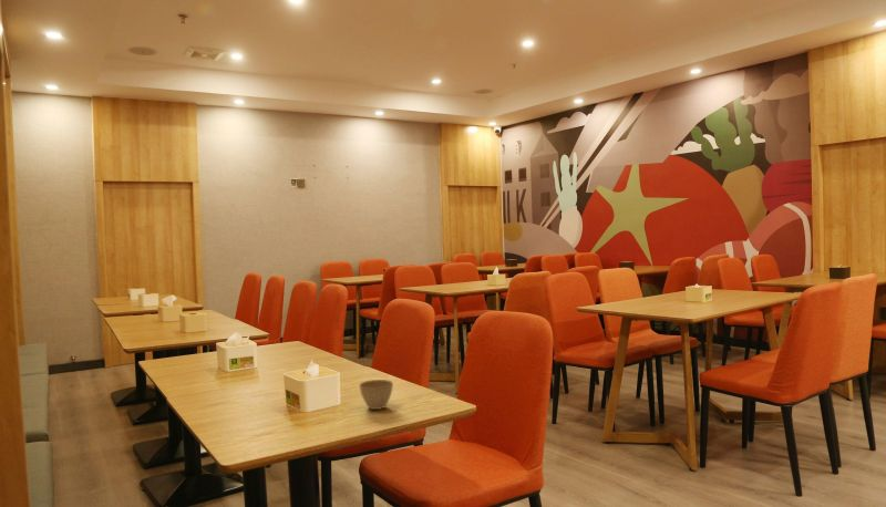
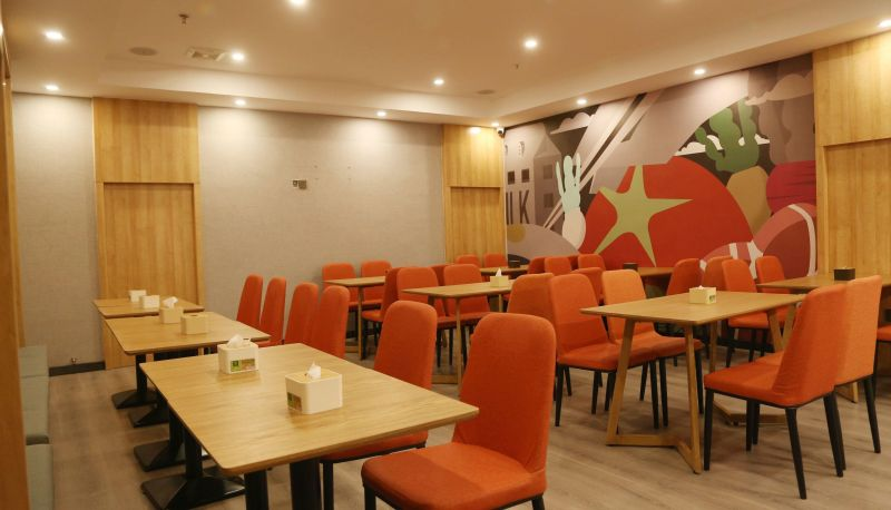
- flower pot [358,379,394,411]
